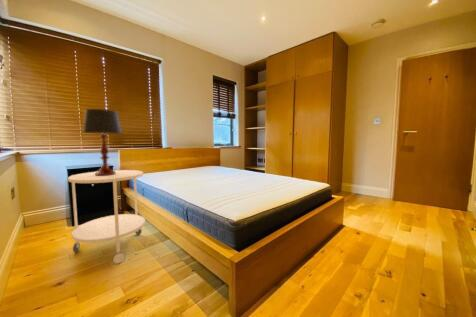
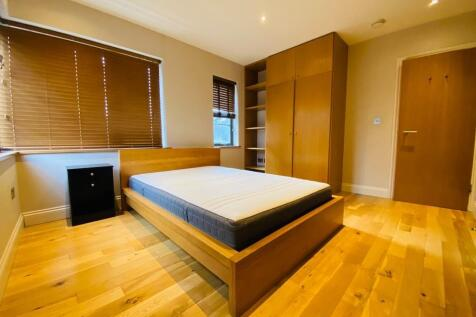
- table lamp [82,108,123,176]
- side table [67,169,146,265]
